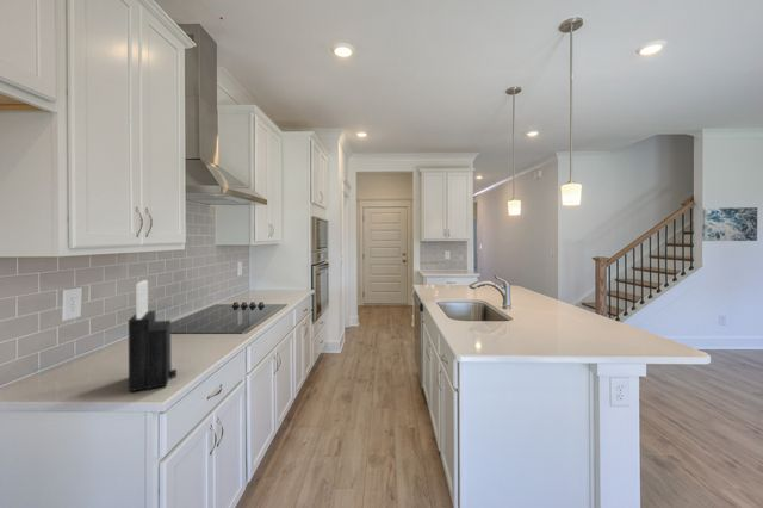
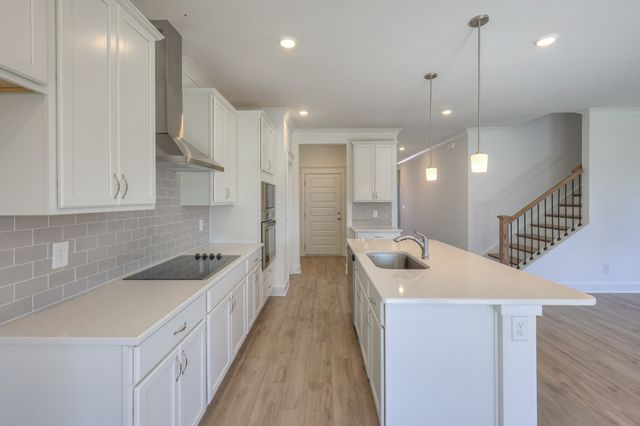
- wall art [701,206,758,242]
- knife block [128,279,178,394]
